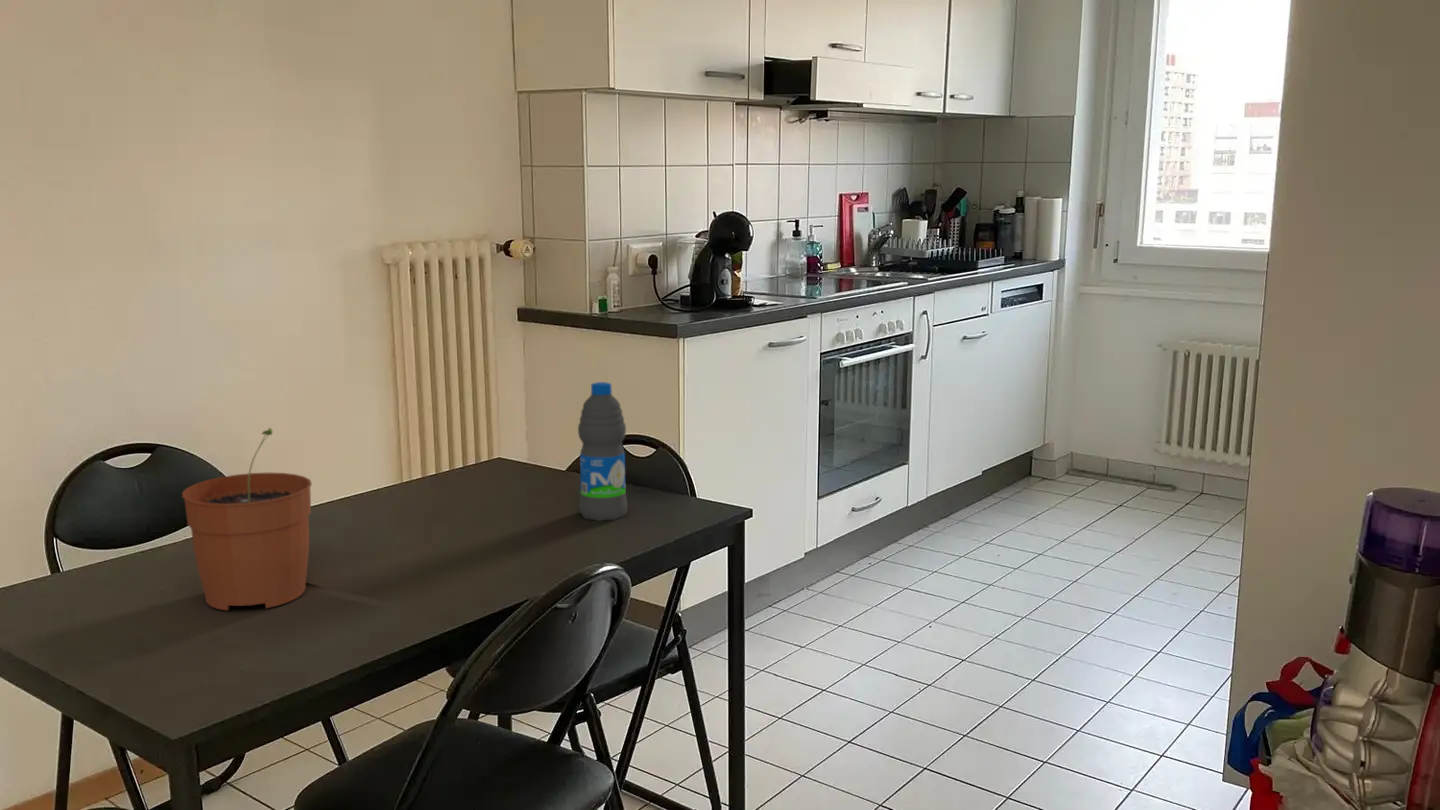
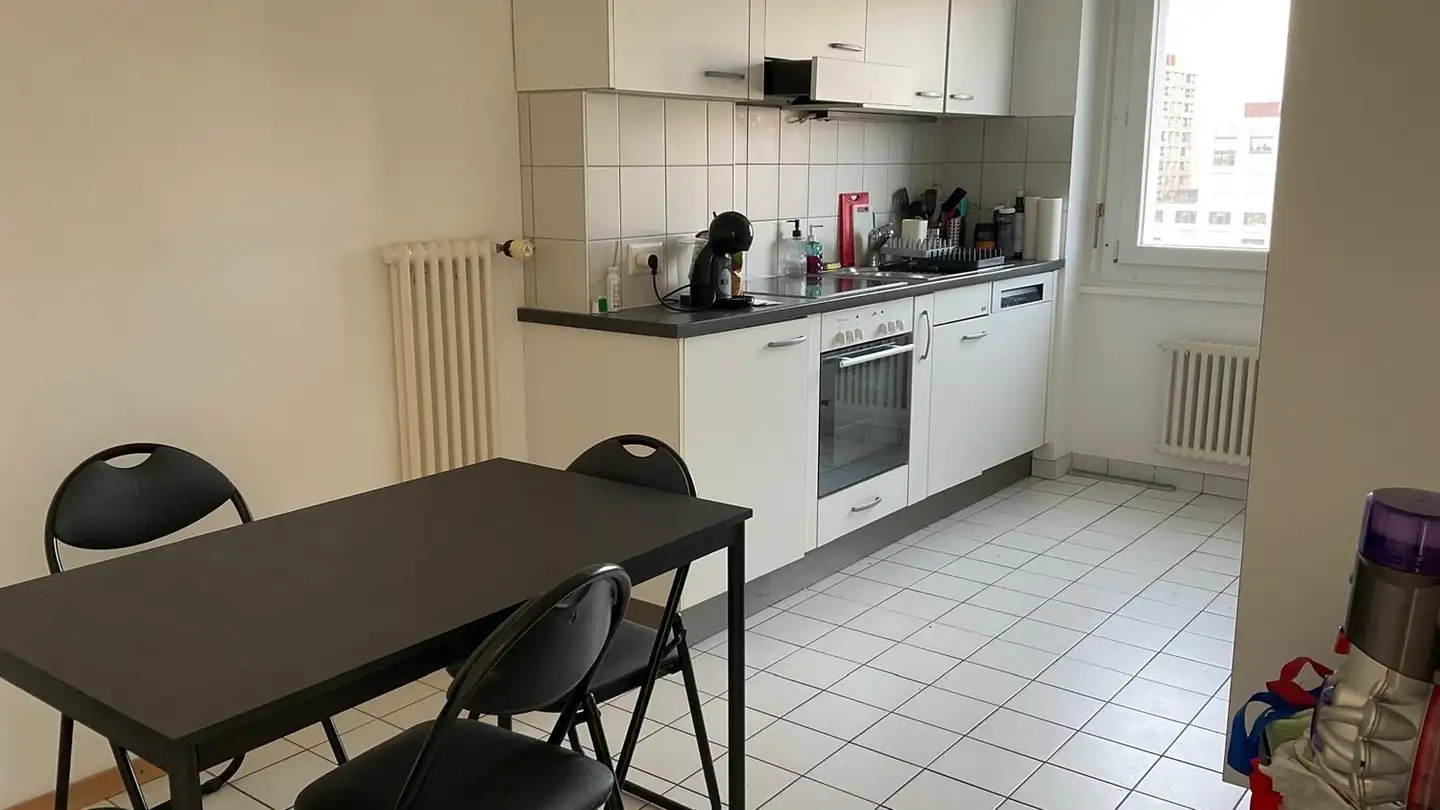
- plant pot [181,427,313,612]
- water bottle [577,381,628,522]
